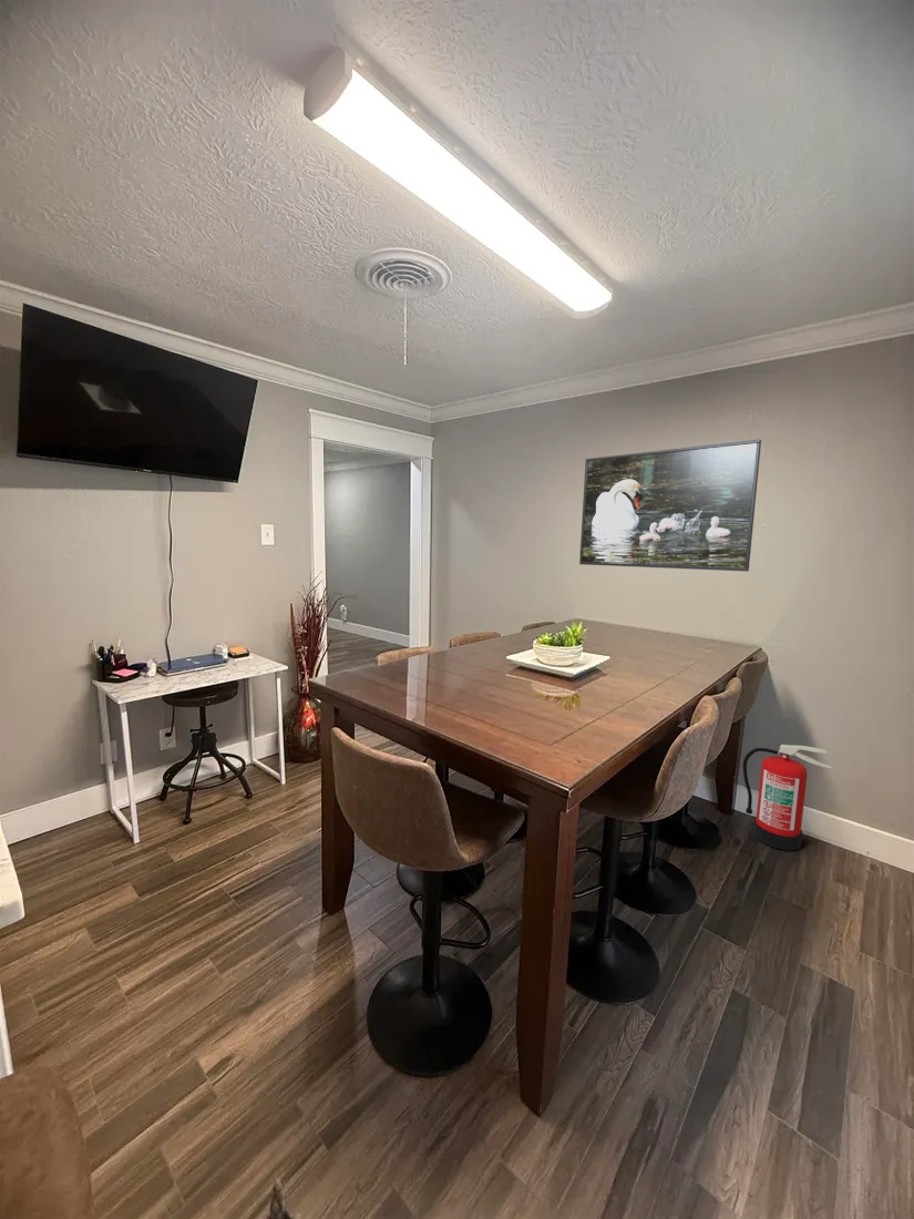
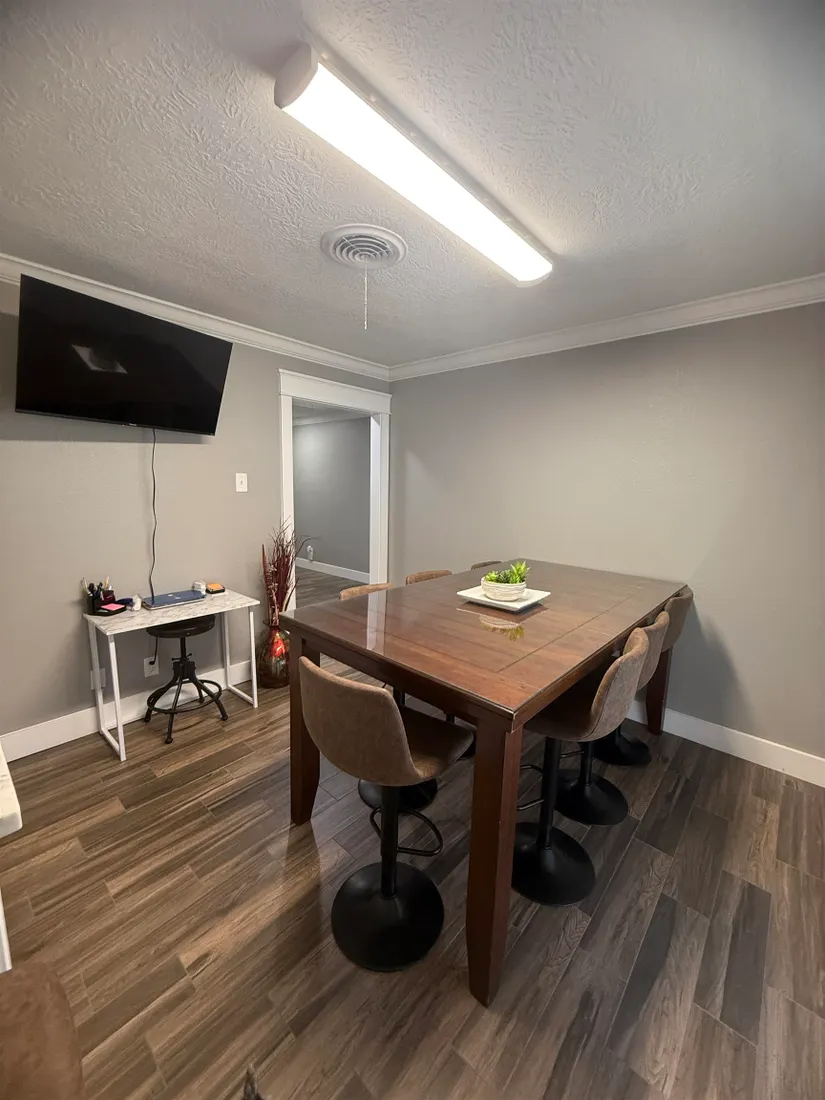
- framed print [578,439,762,572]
- fire extinguisher [742,744,833,852]
